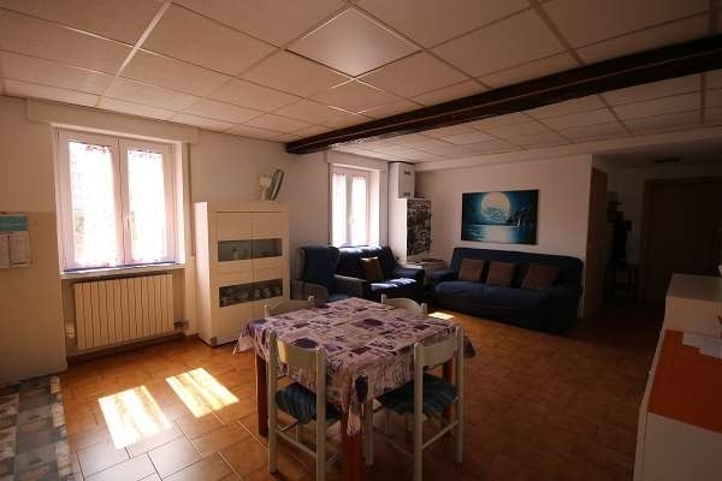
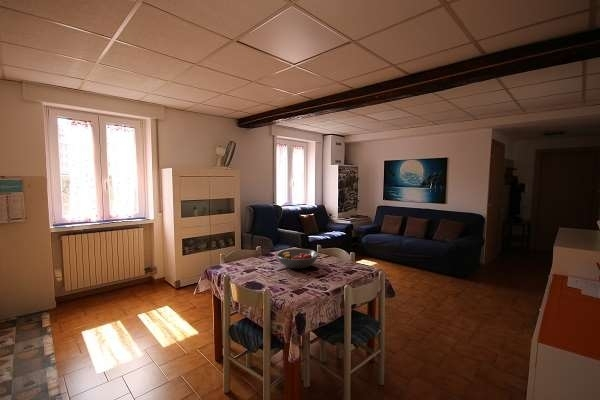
+ fruit bowl [275,248,320,270]
